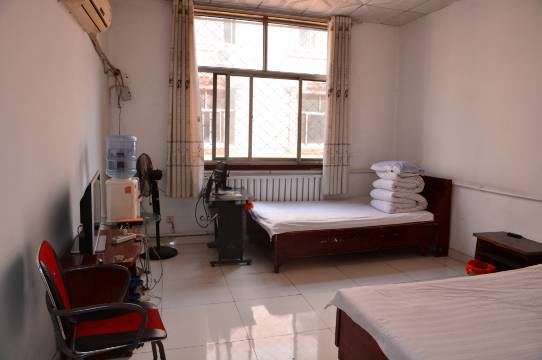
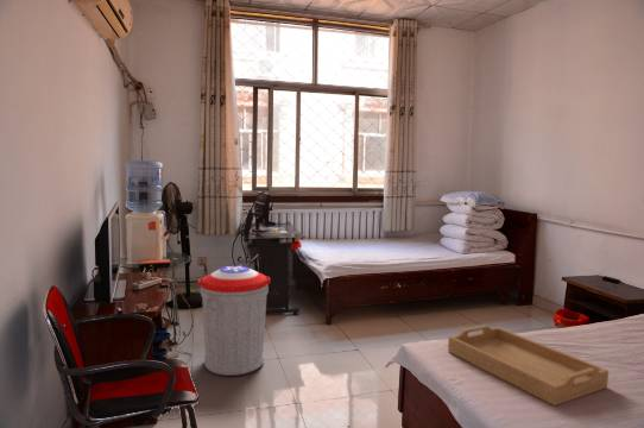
+ trash can [197,265,271,377]
+ serving tray [447,325,610,407]
